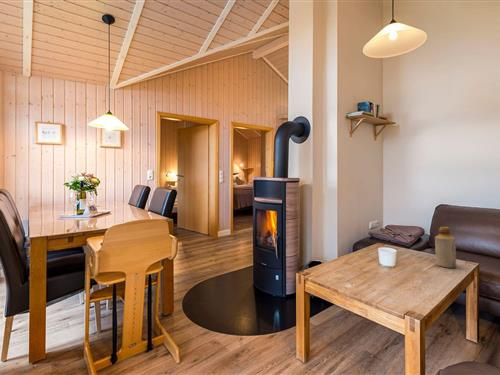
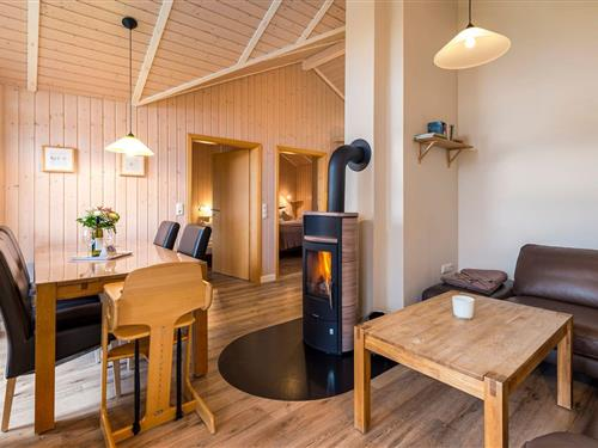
- bottle [434,226,457,269]
